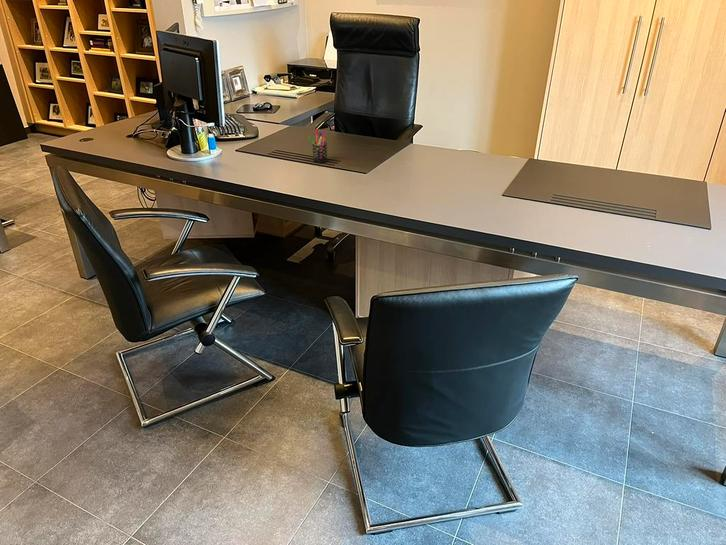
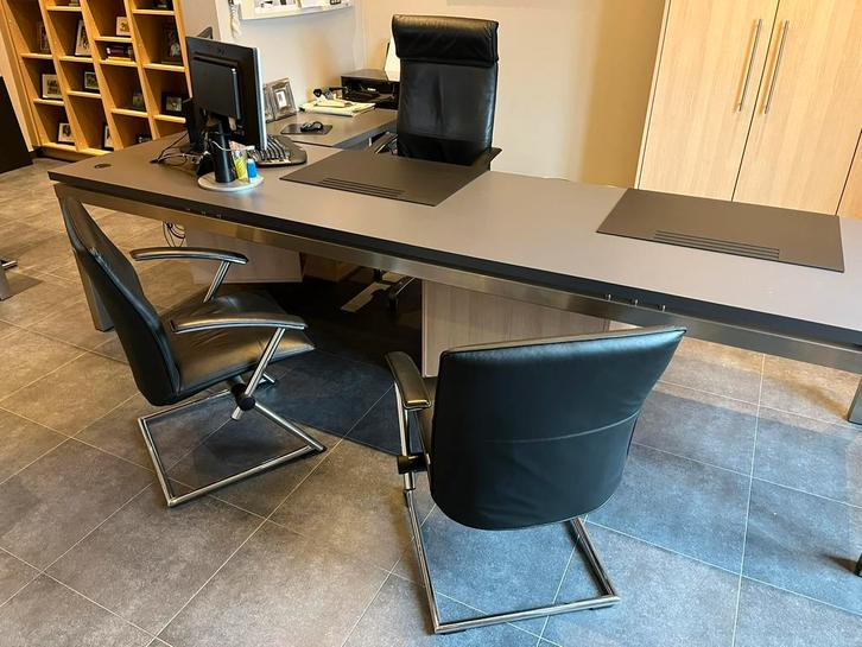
- pen holder [307,128,329,164]
